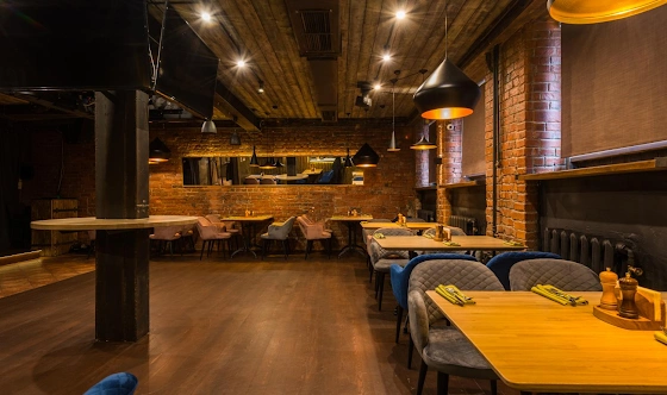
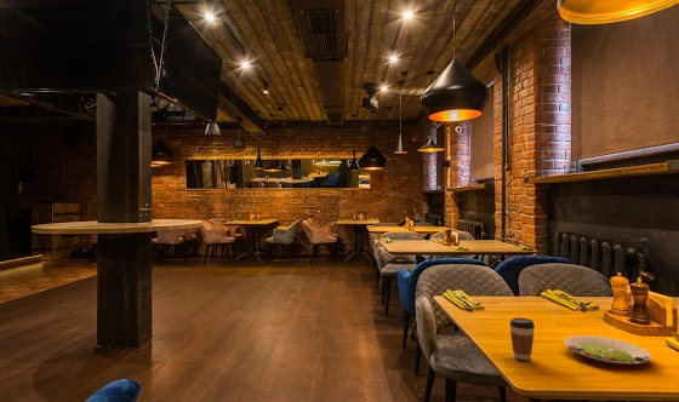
+ salad plate [564,334,652,364]
+ coffee cup [508,317,536,361]
